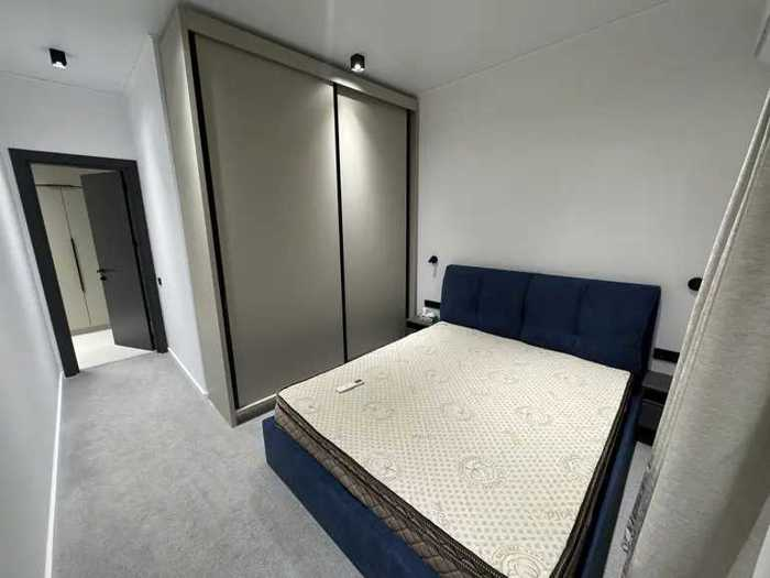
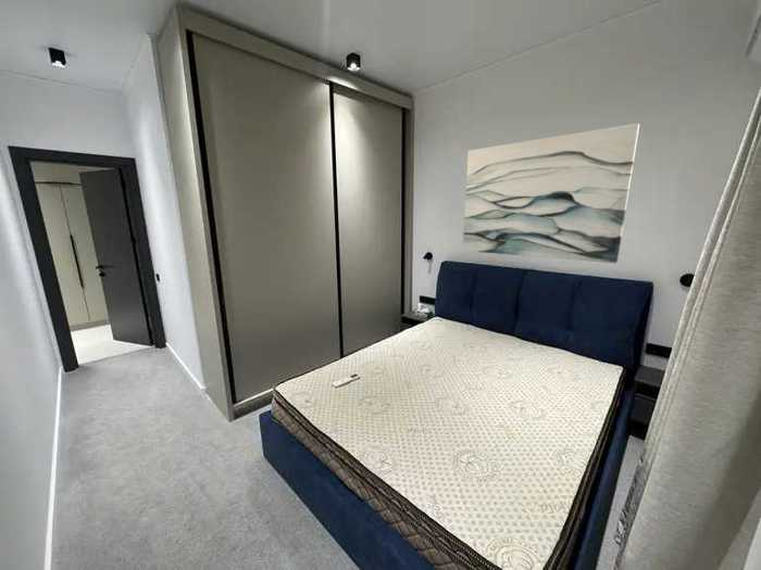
+ wall art [462,123,640,265]
